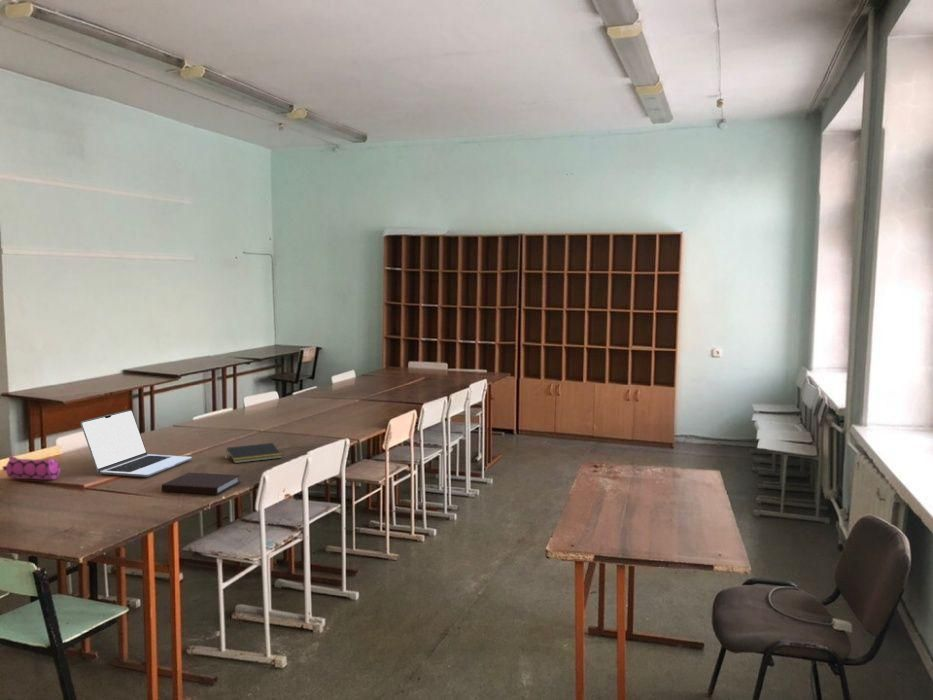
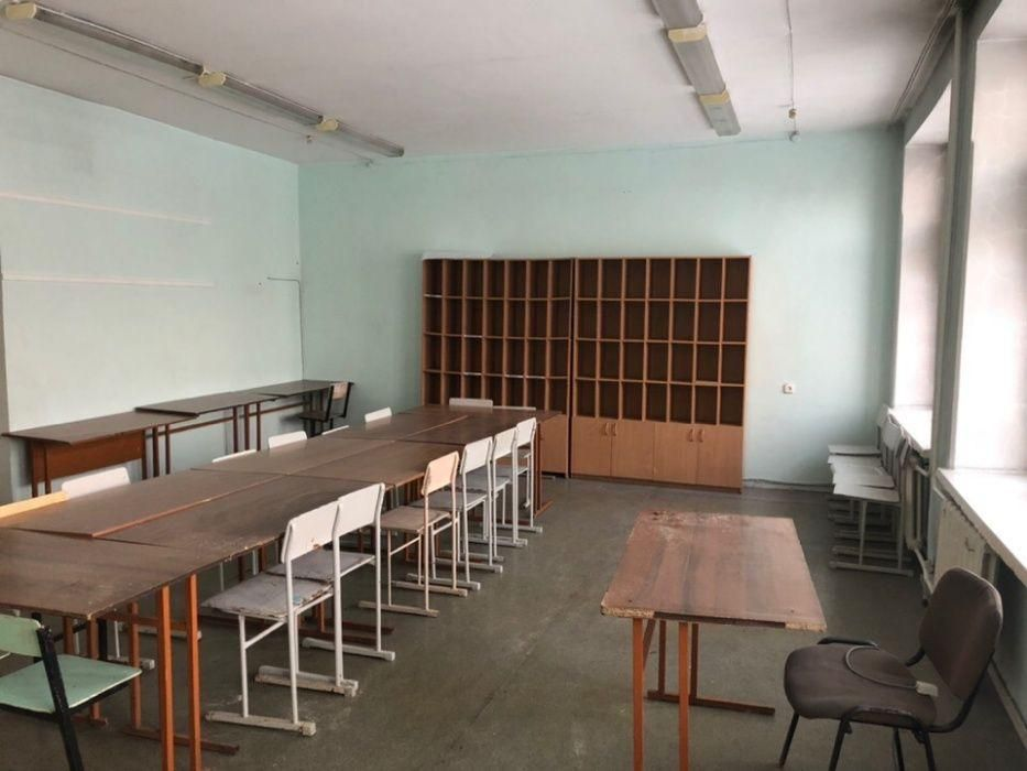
- pencil case [2,455,61,480]
- notebook [161,471,242,495]
- laptop [80,409,193,478]
- notepad [225,442,283,464]
